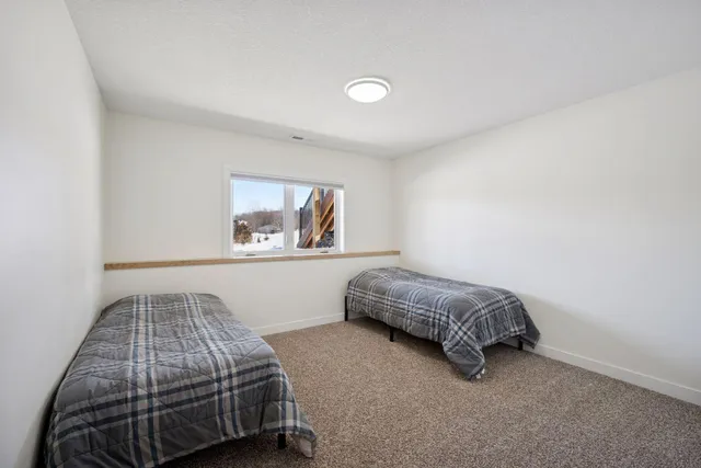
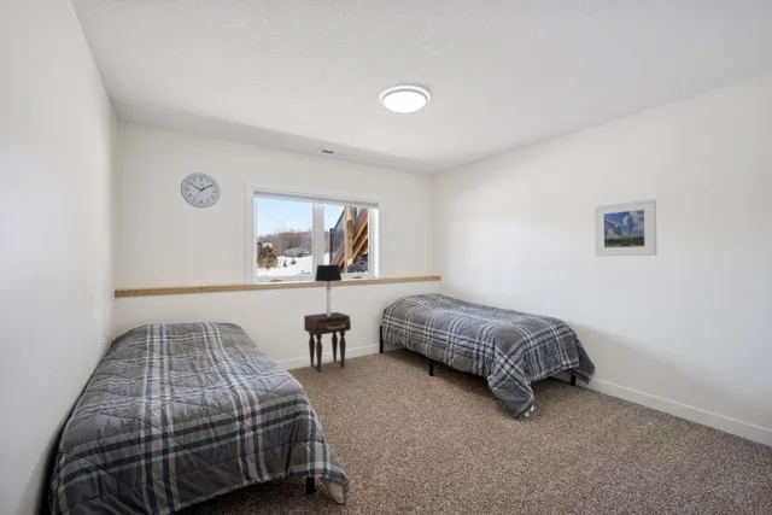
+ table lamp [314,263,344,316]
+ nightstand [303,311,352,374]
+ wall clock [180,172,222,209]
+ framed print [593,198,657,257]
